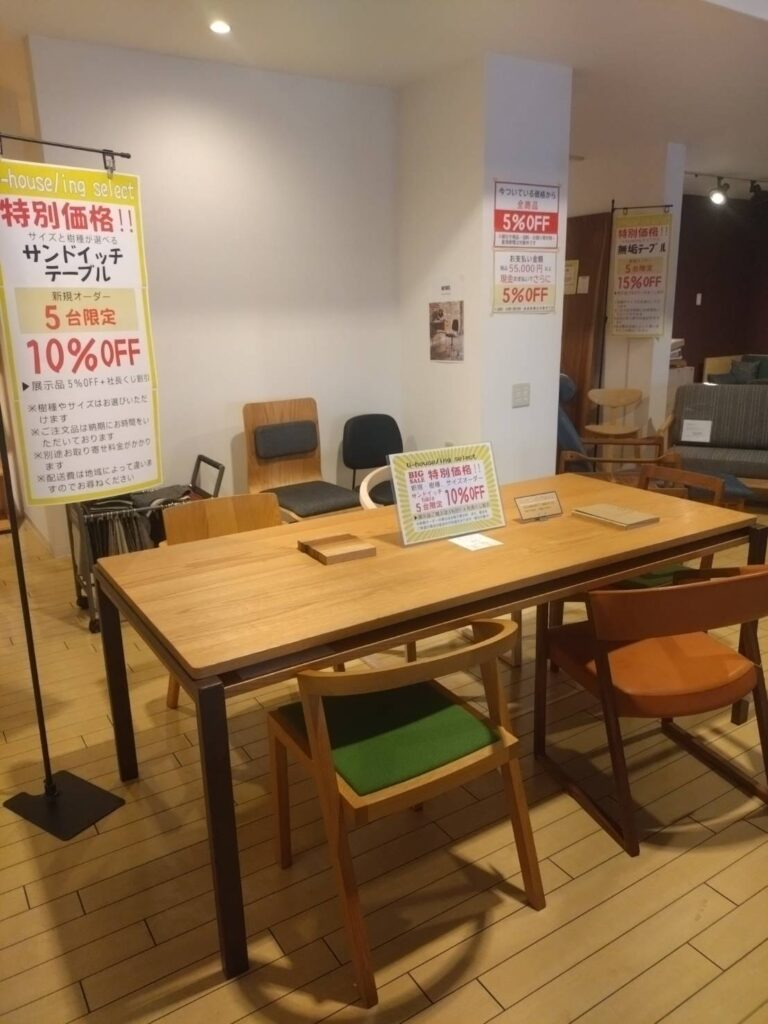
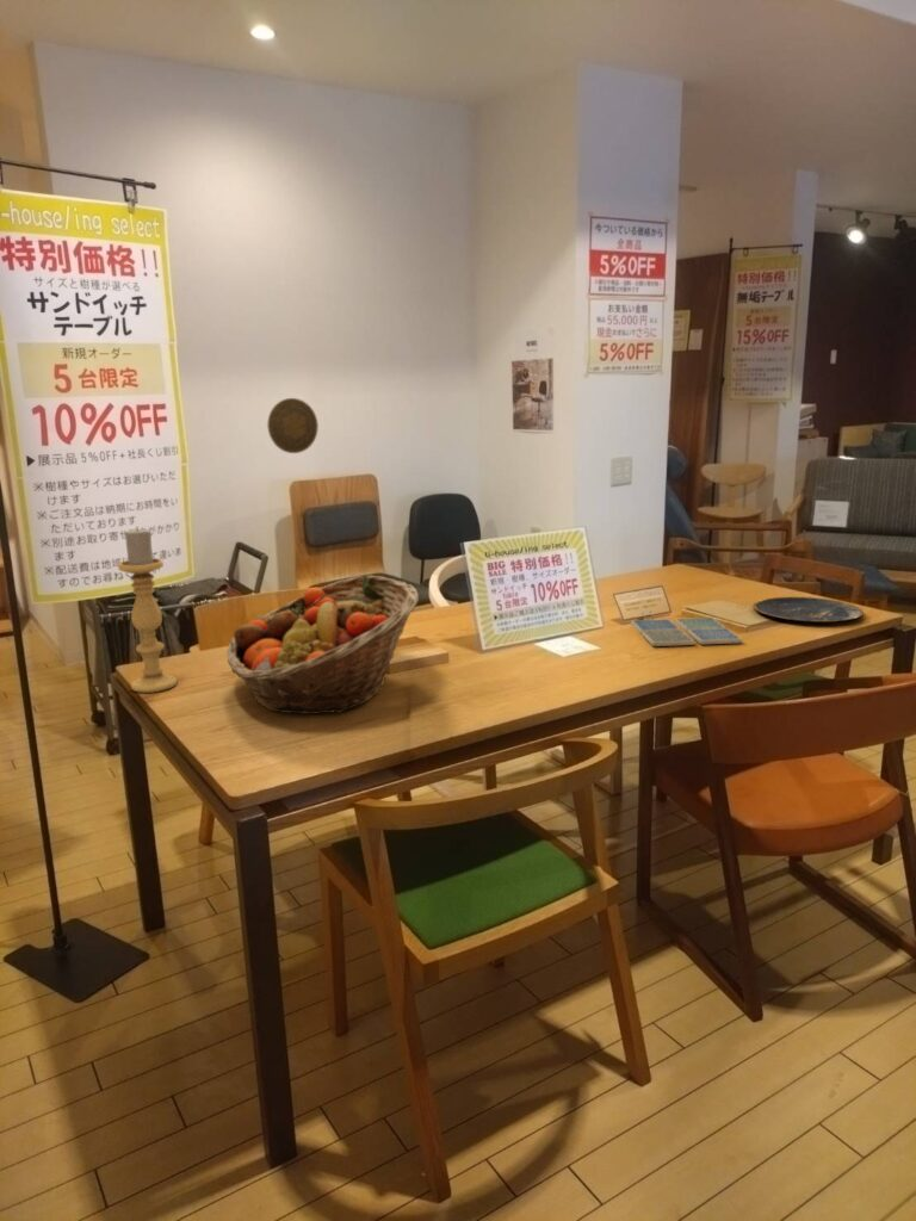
+ decorative plate [266,397,320,454]
+ plate [751,596,865,624]
+ fruit basket [225,574,420,715]
+ candle holder [117,526,178,694]
+ drink coaster [630,616,743,647]
